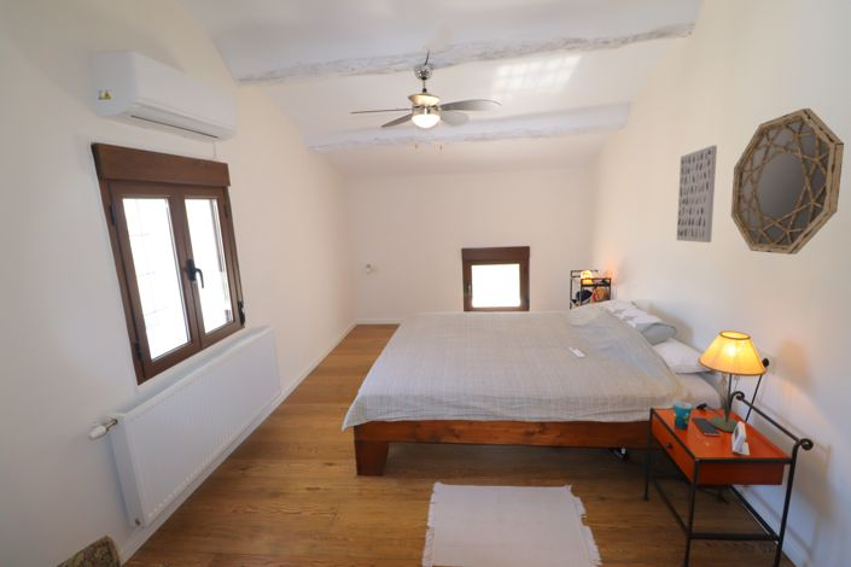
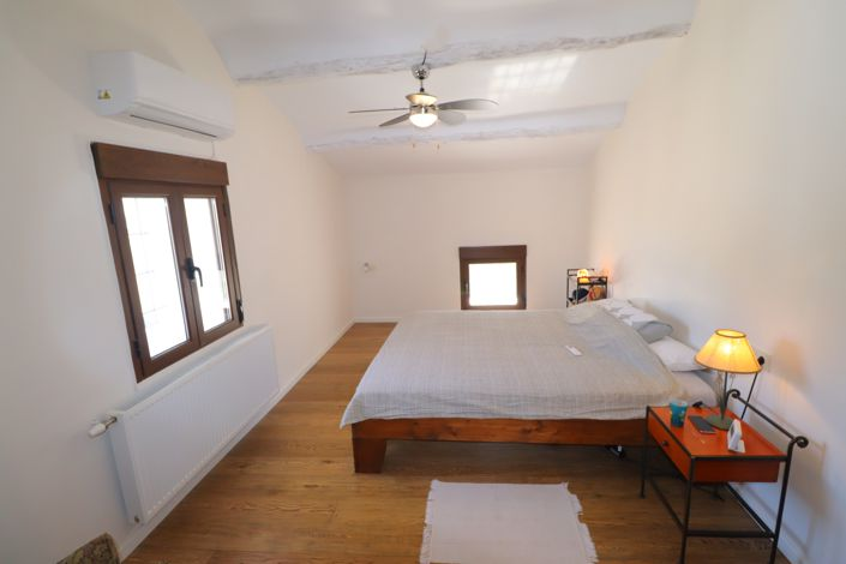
- wall art [676,144,718,244]
- home mirror [730,107,845,256]
